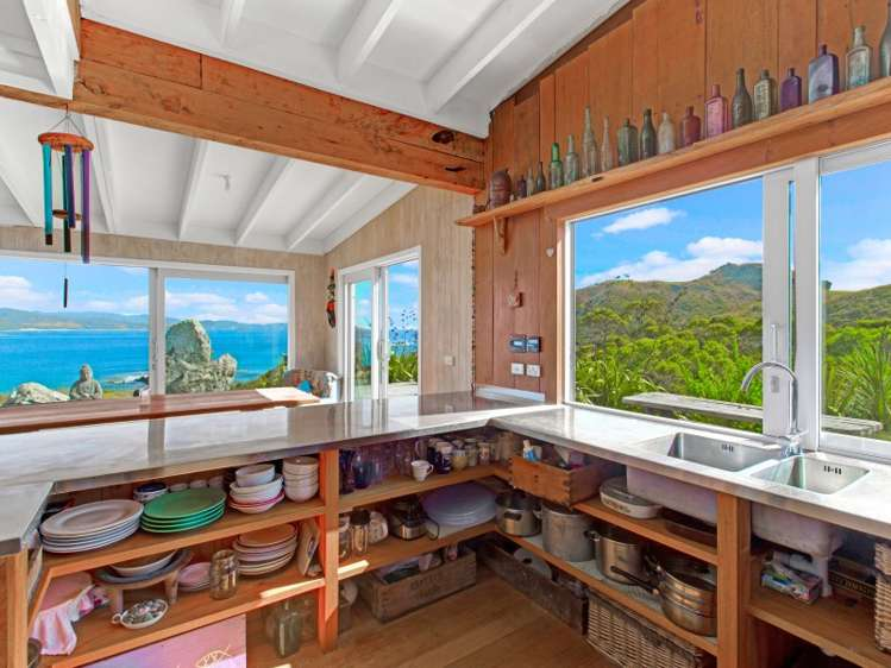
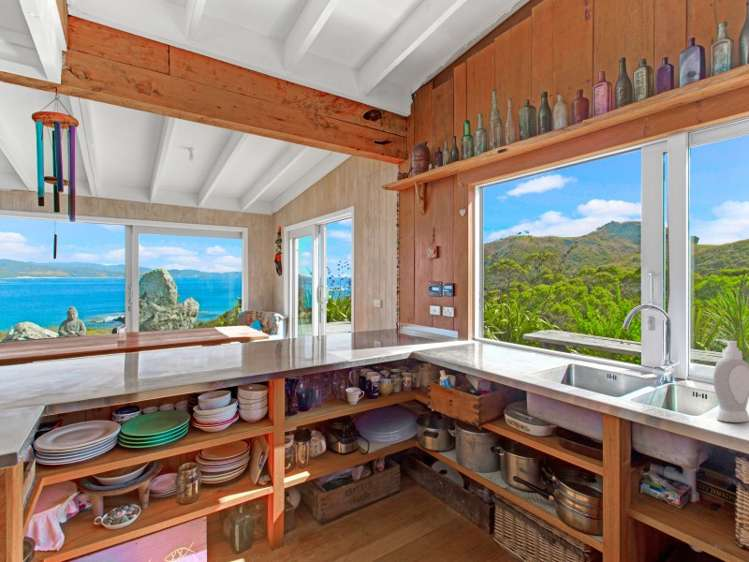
+ soap bottle [712,338,749,424]
